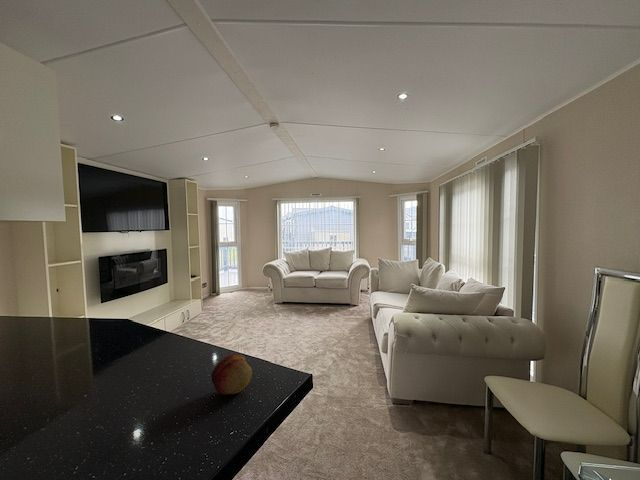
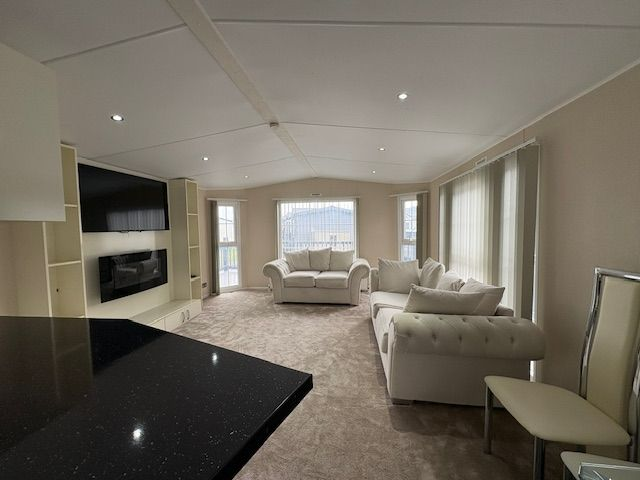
- fruit [210,353,253,396]
